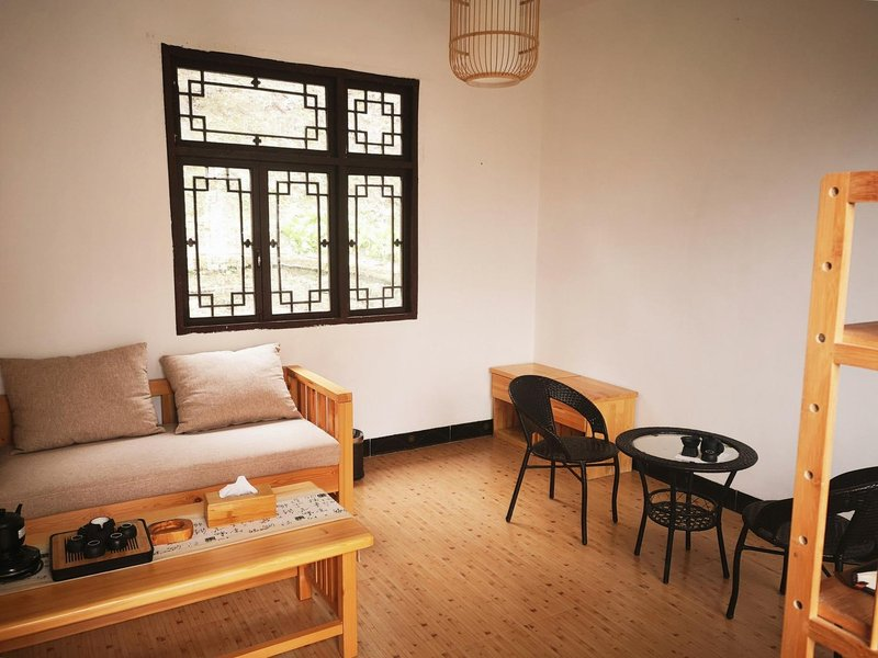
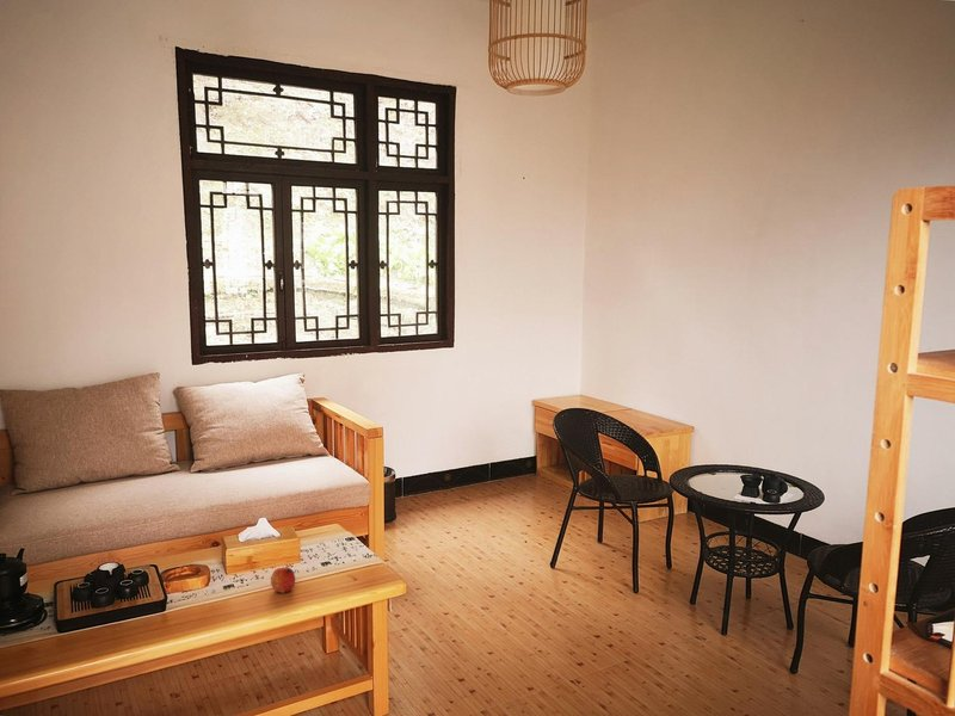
+ fruit [270,567,296,594]
